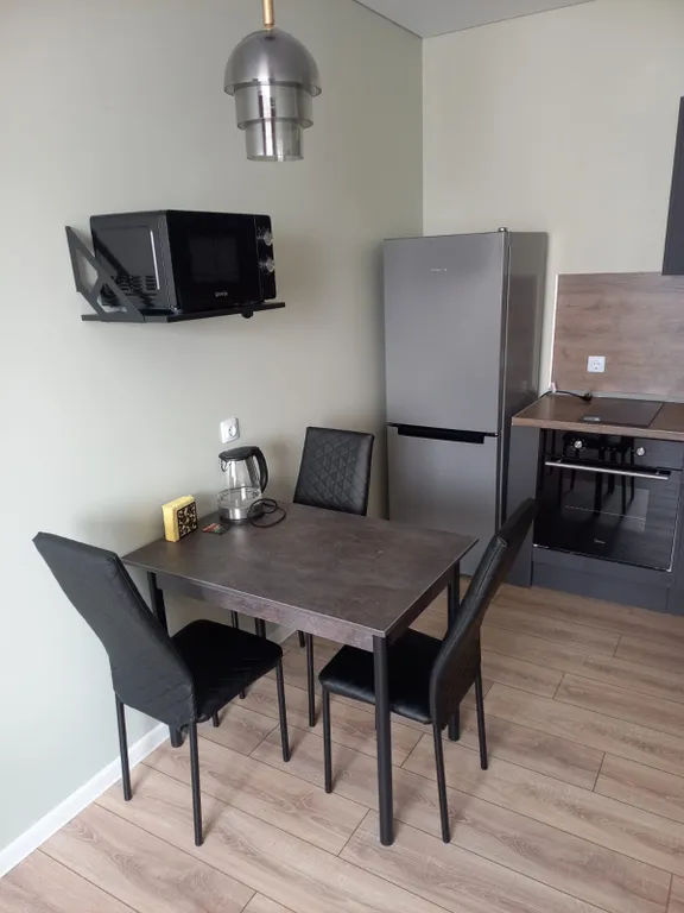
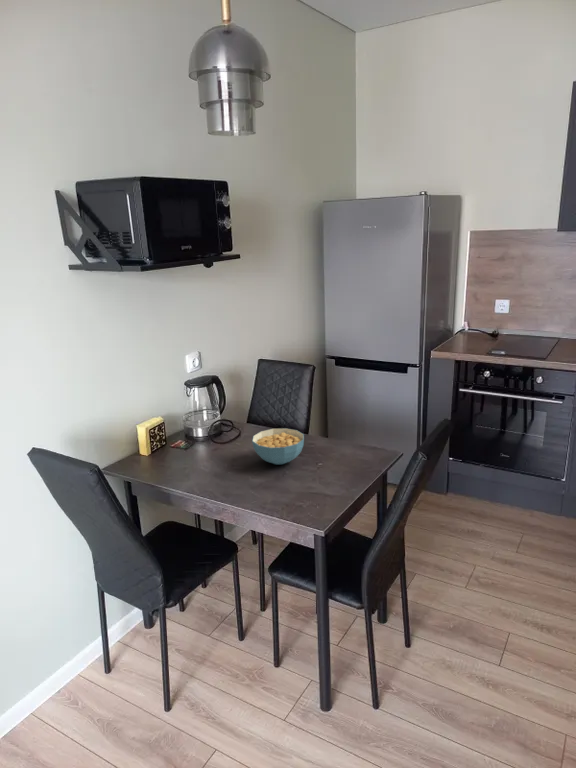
+ cereal bowl [251,427,305,466]
